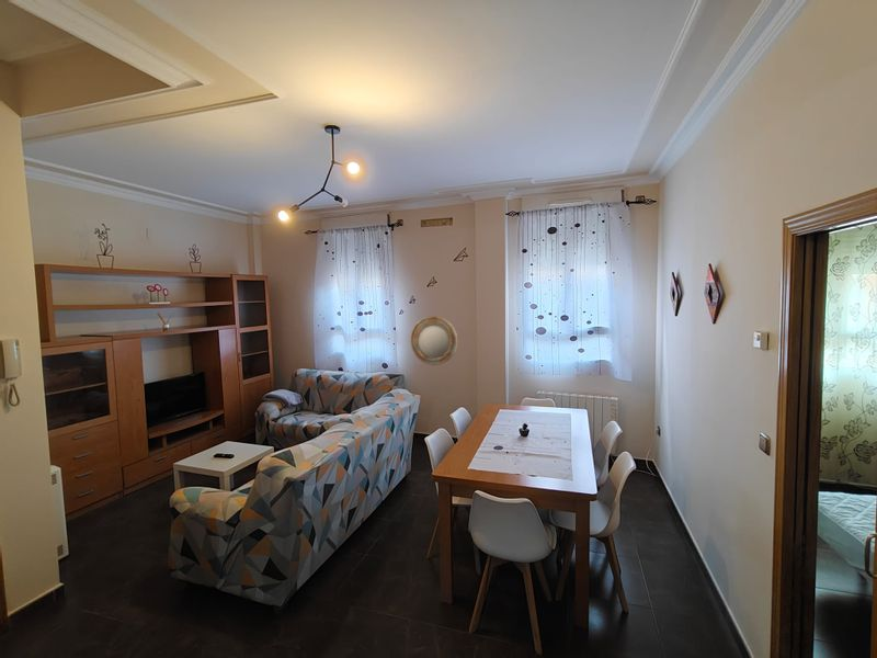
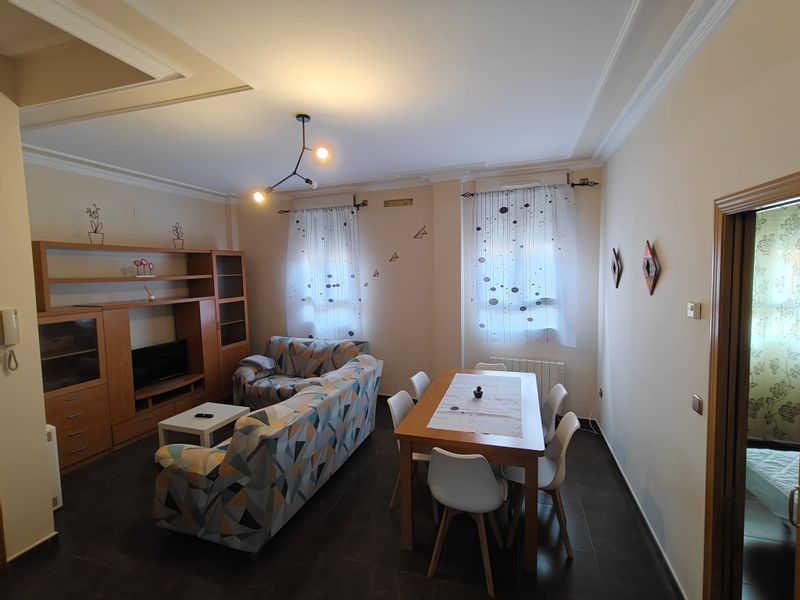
- home mirror [409,315,459,366]
